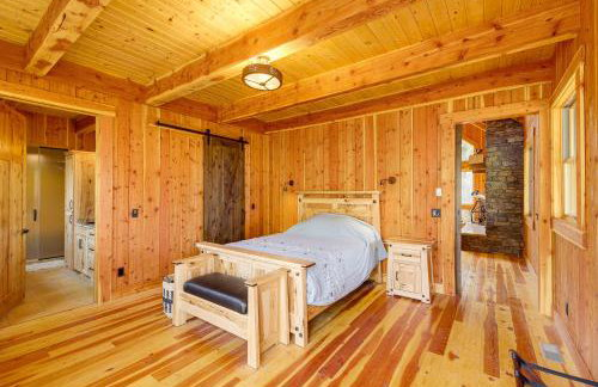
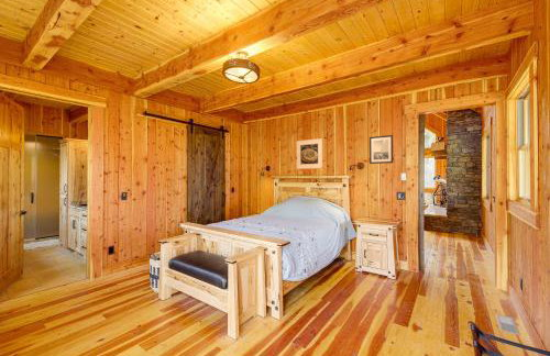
+ wall art [369,134,394,165]
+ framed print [296,137,323,170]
